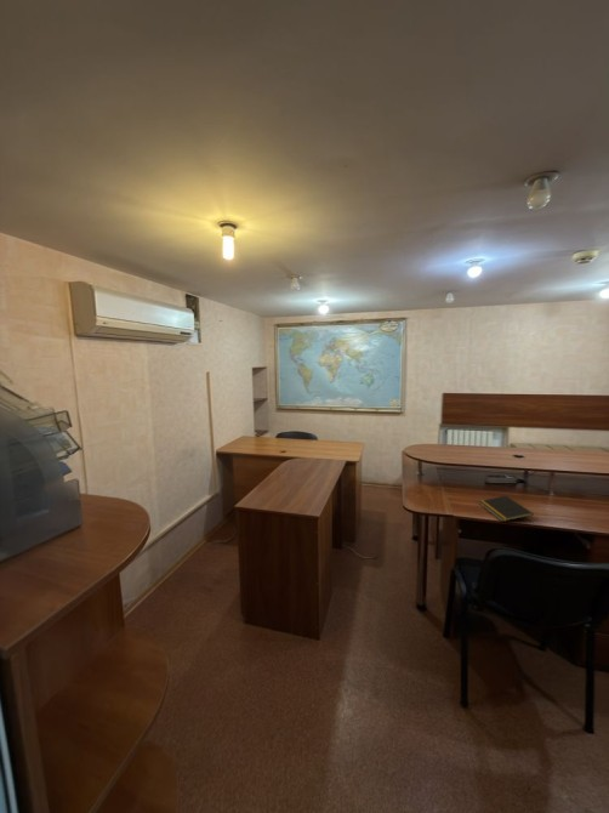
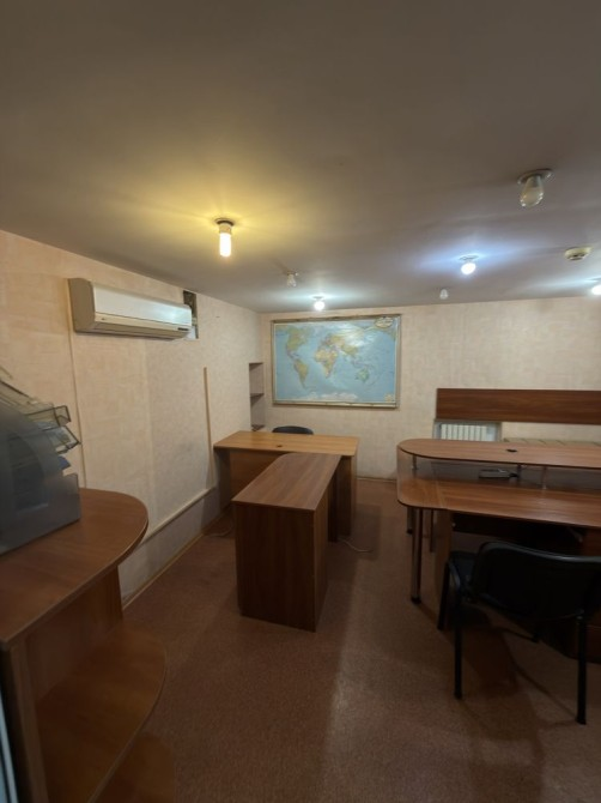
- notepad [478,495,534,523]
